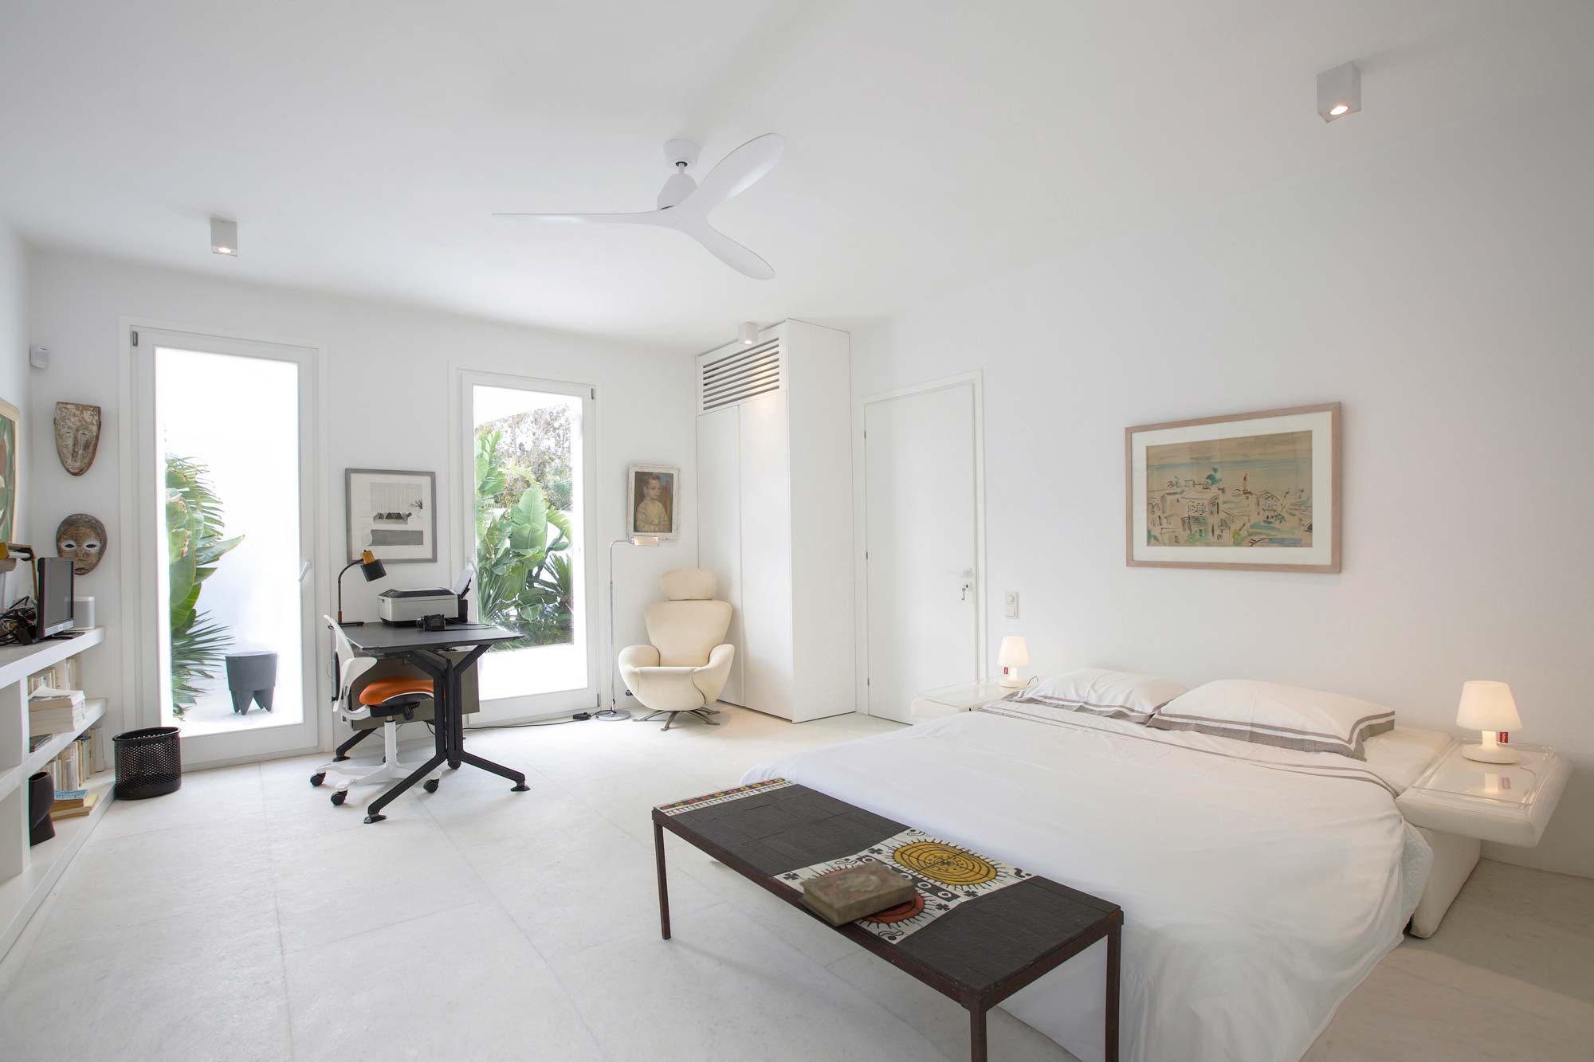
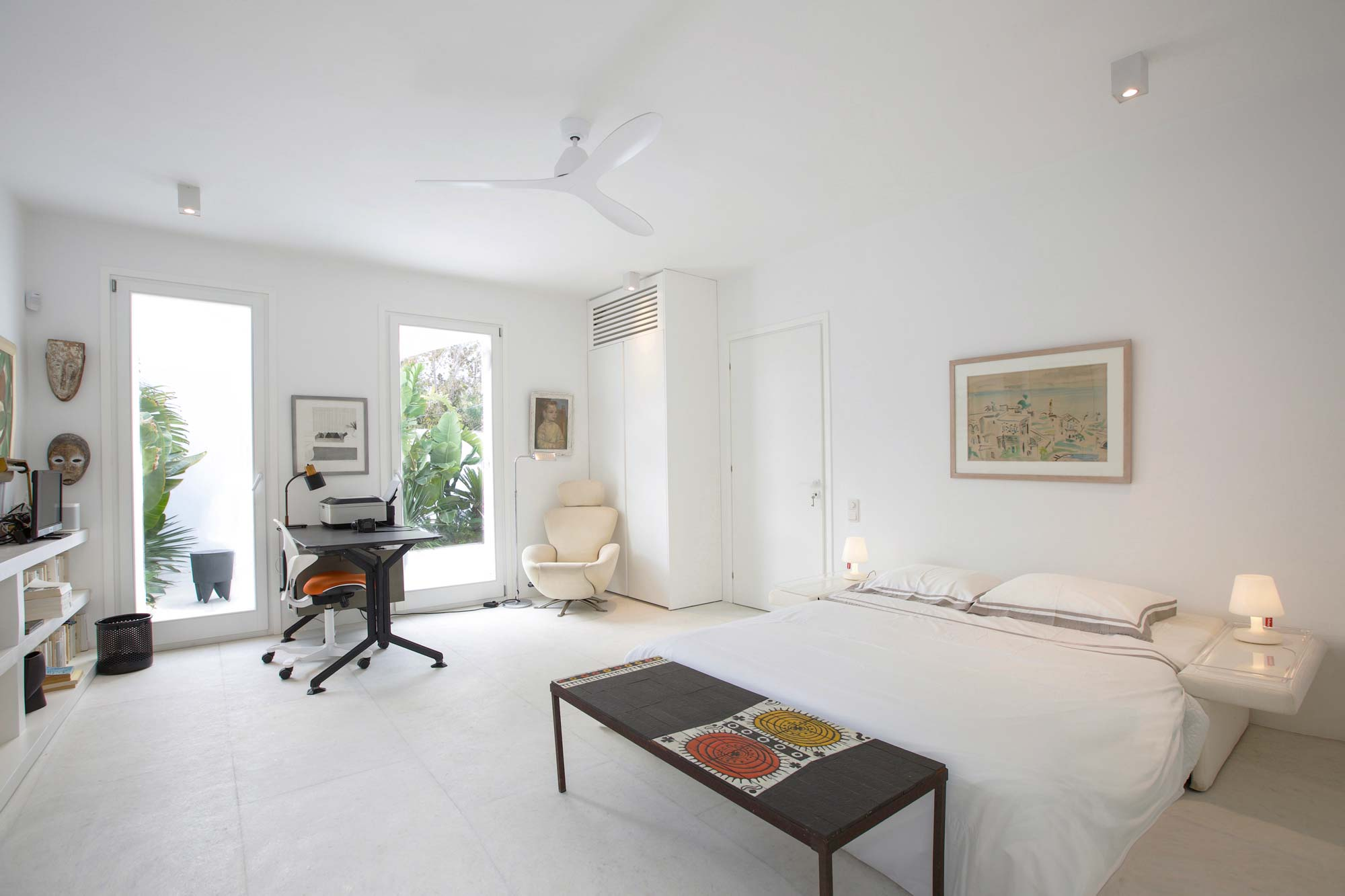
- book [796,859,917,927]
